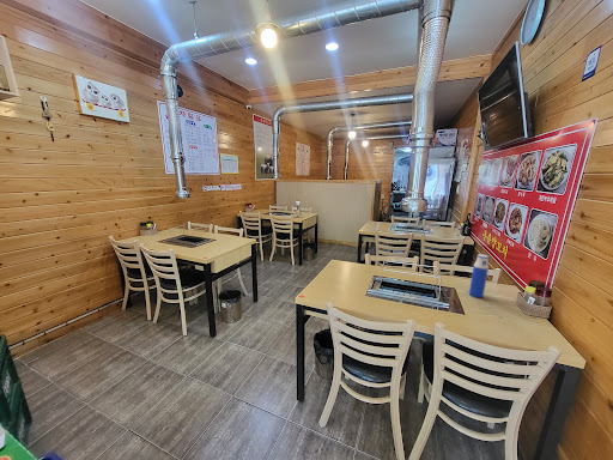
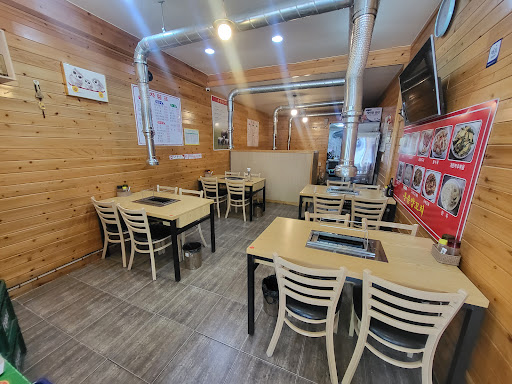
- water bottle [468,253,490,298]
